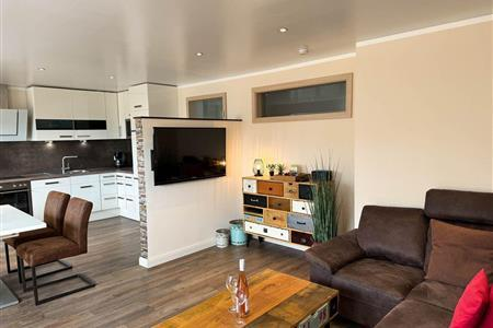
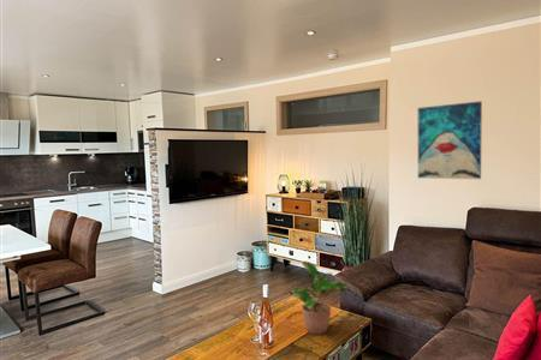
+ wall art [417,100,483,180]
+ potted plant [289,260,349,336]
